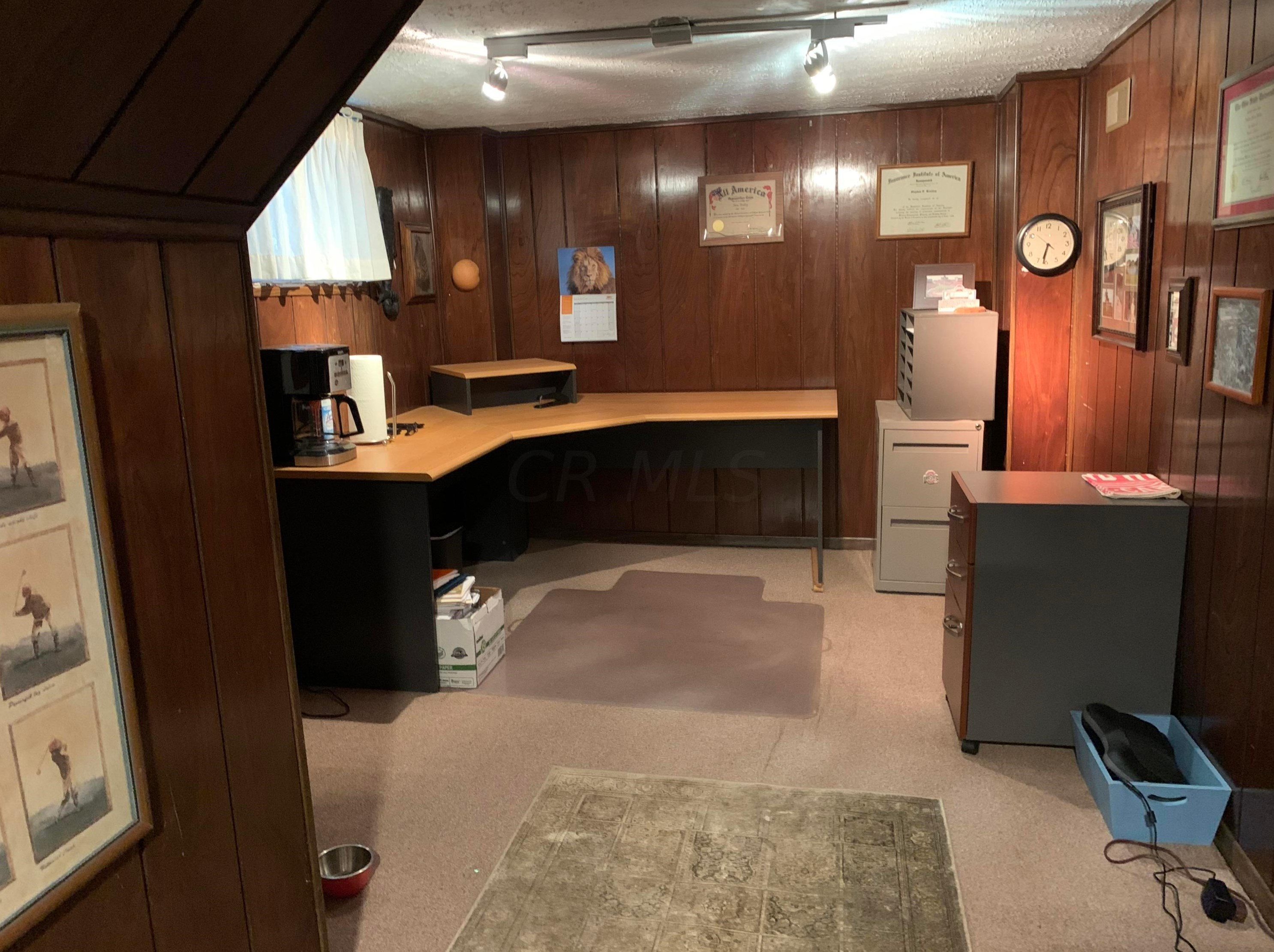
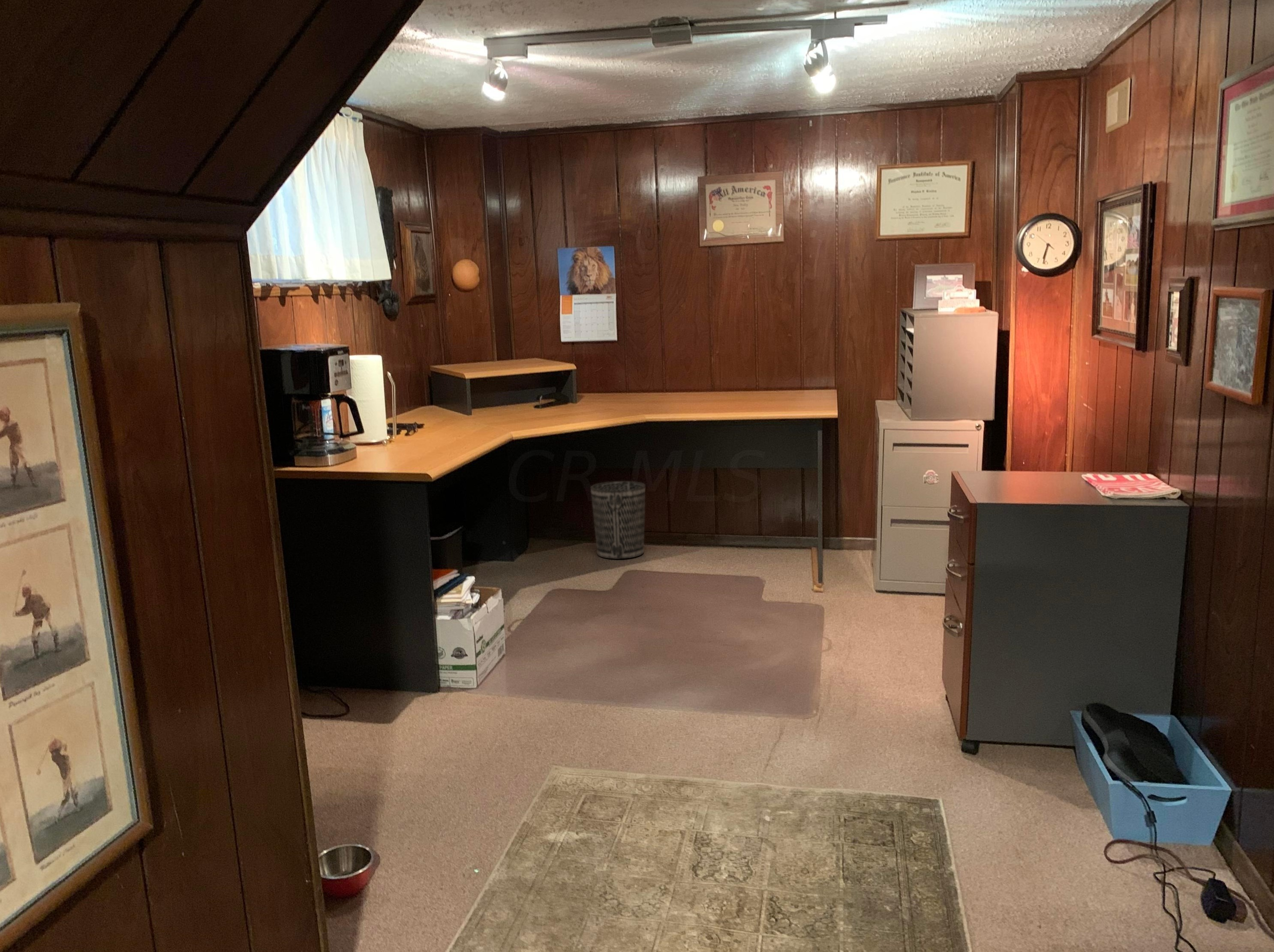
+ wastebasket [590,481,646,560]
